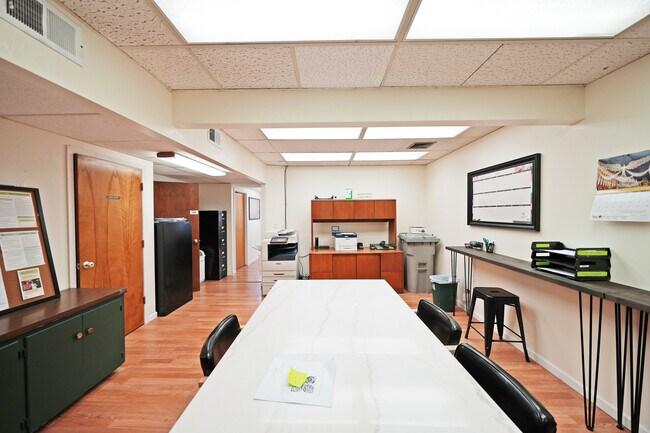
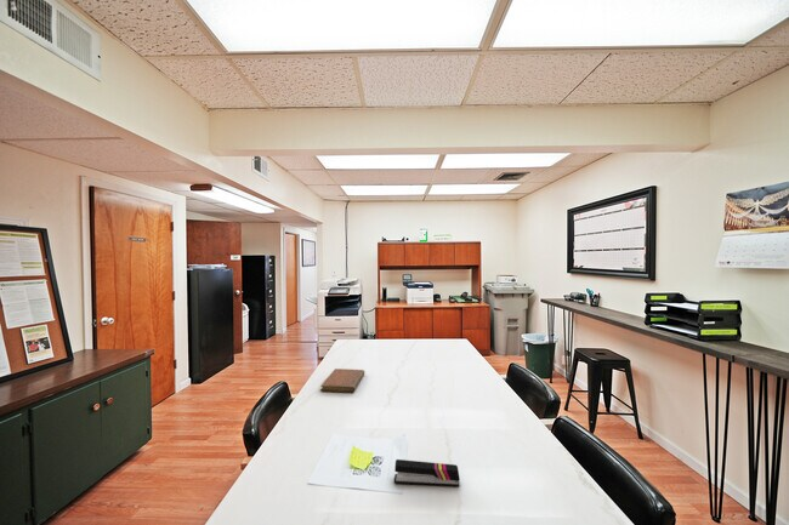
+ notebook [319,367,365,393]
+ stapler [393,458,461,487]
